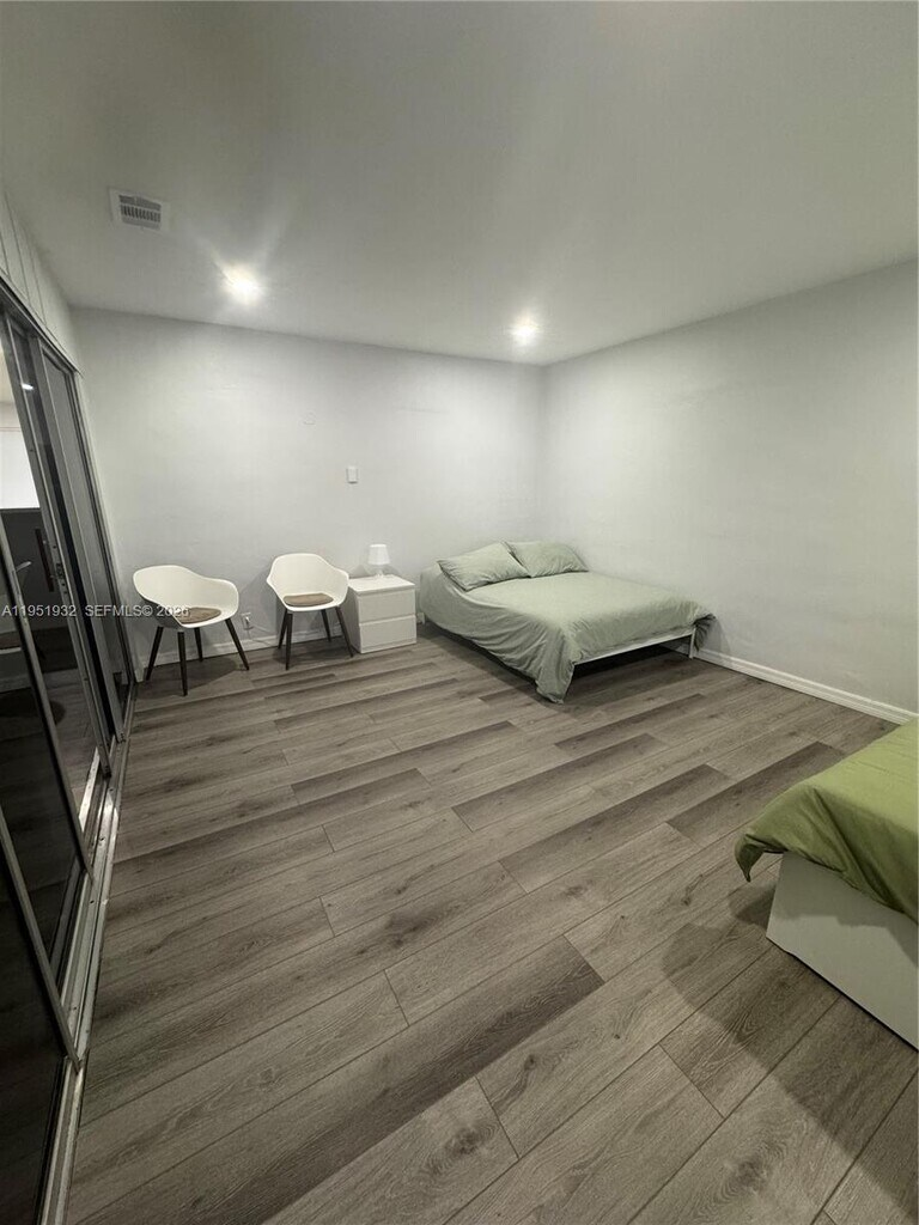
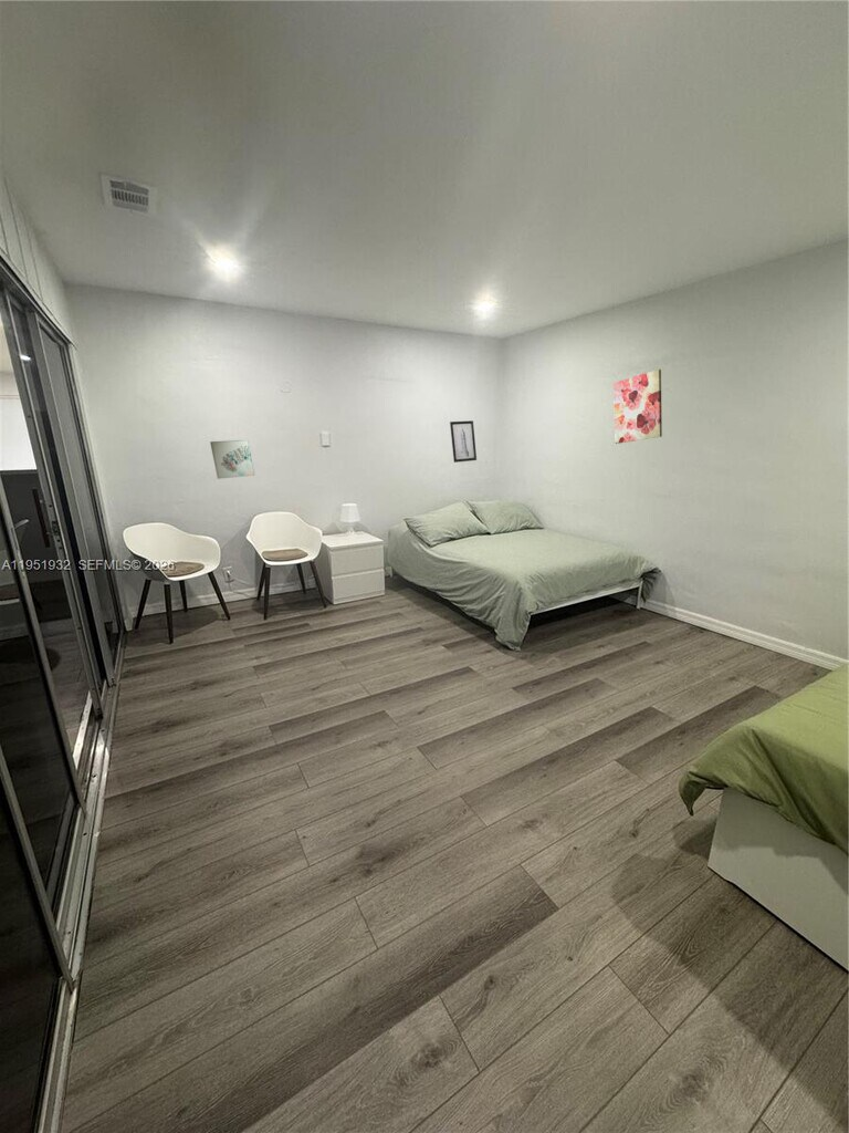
+ wall art [612,368,663,445]
+ wall art [209,438,256,480]
+ wall art [449,419,478,464]
